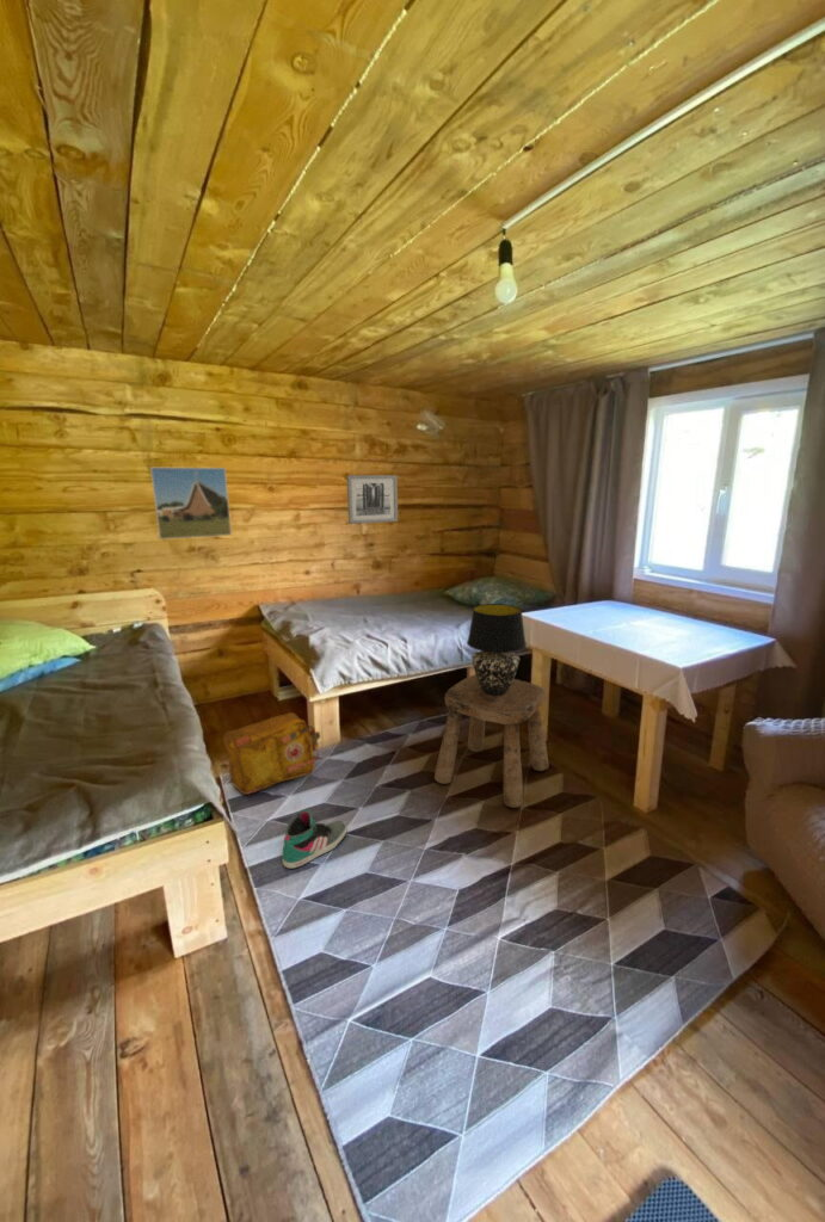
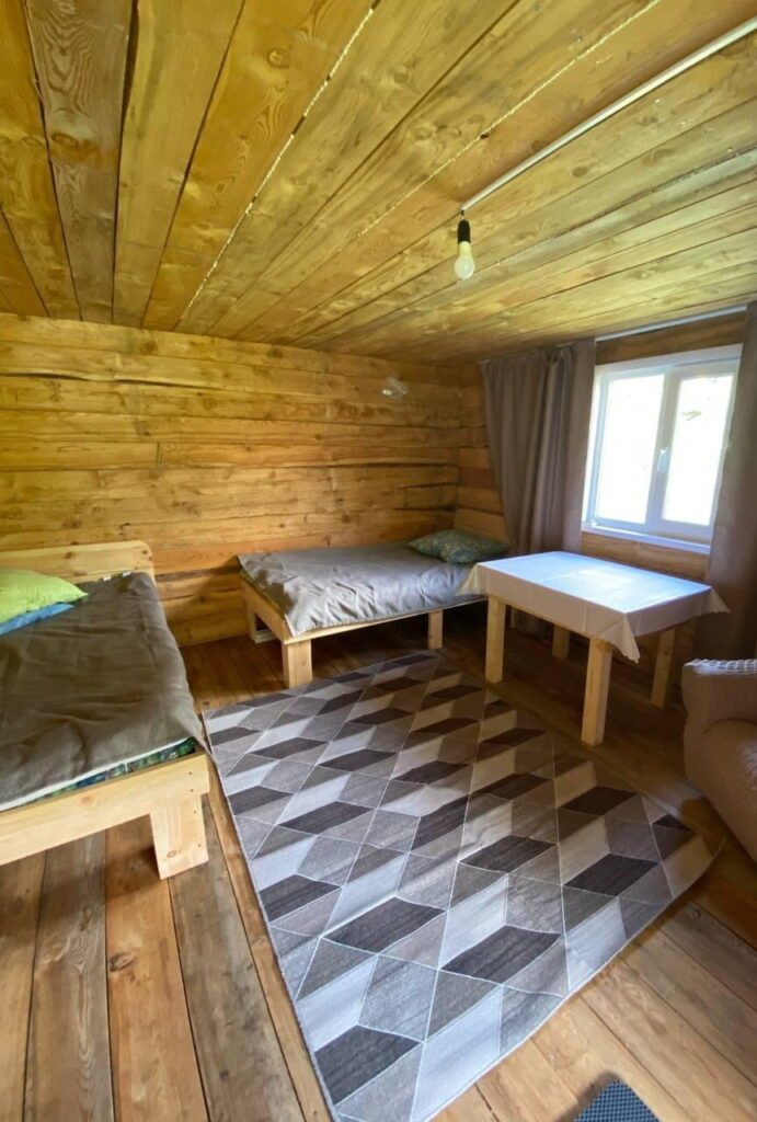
- backpack [222,711,321,796]
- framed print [149,467,233,541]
- wall art [346,474,399,525]
- table lamp [466,603,528,696]
- sneaker [281,809,347,870]
- stool [433,673,549,809]
